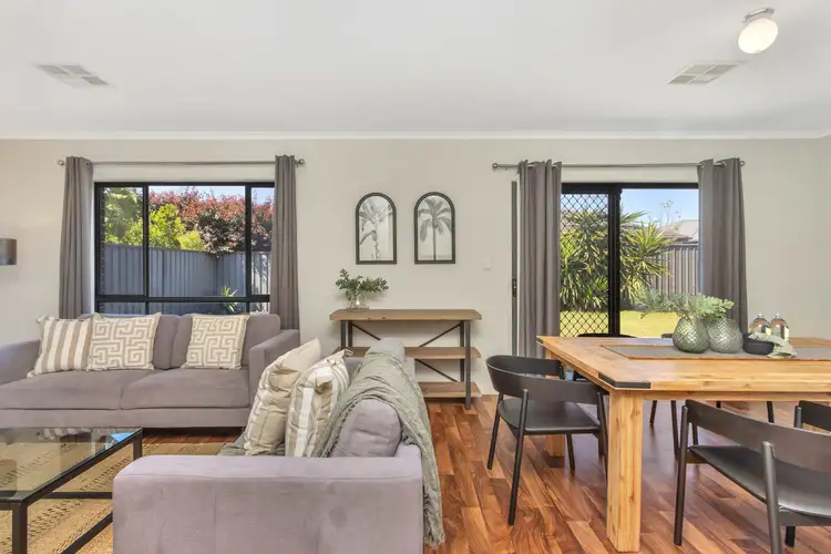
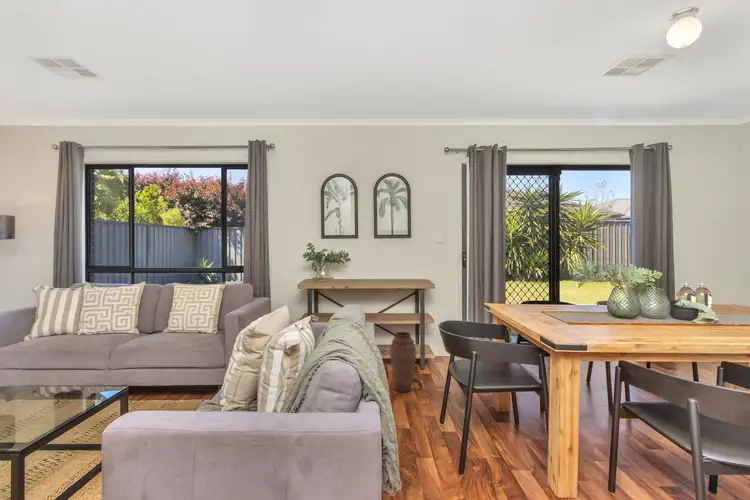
+ vase [389,331,424,393]
